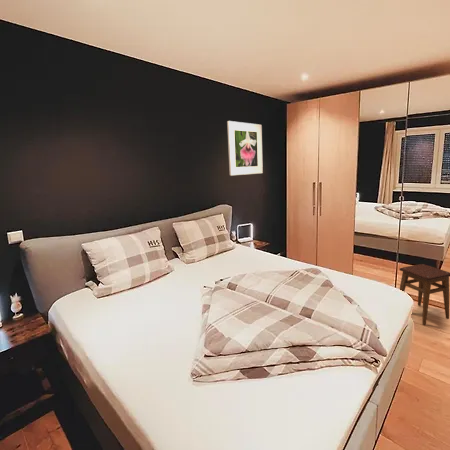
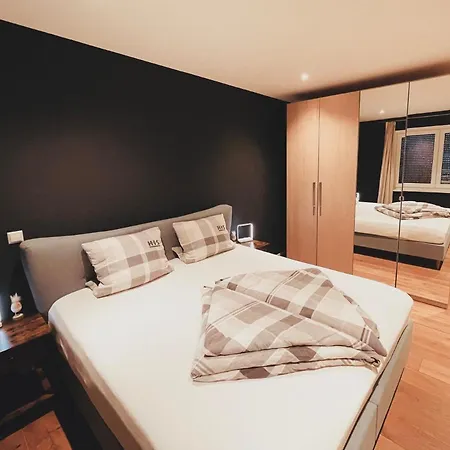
- stool [398,263,450,326]
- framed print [226,120,264,176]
